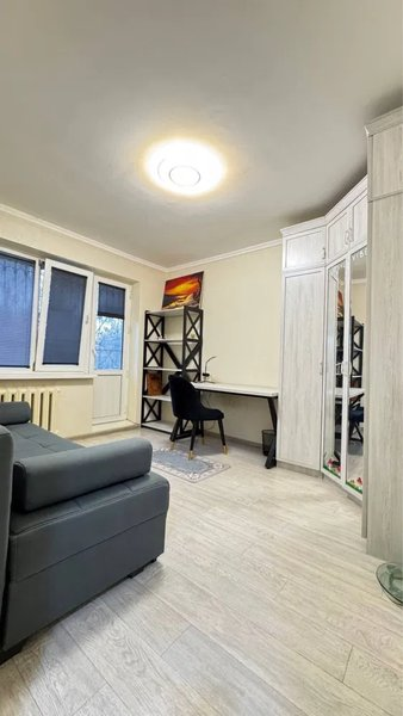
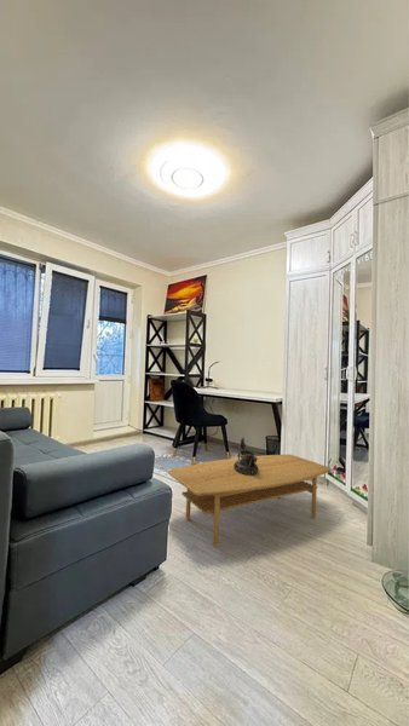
+ decorative bowl [234,437,259,476]
+ coffee table [167,454,333,548]
